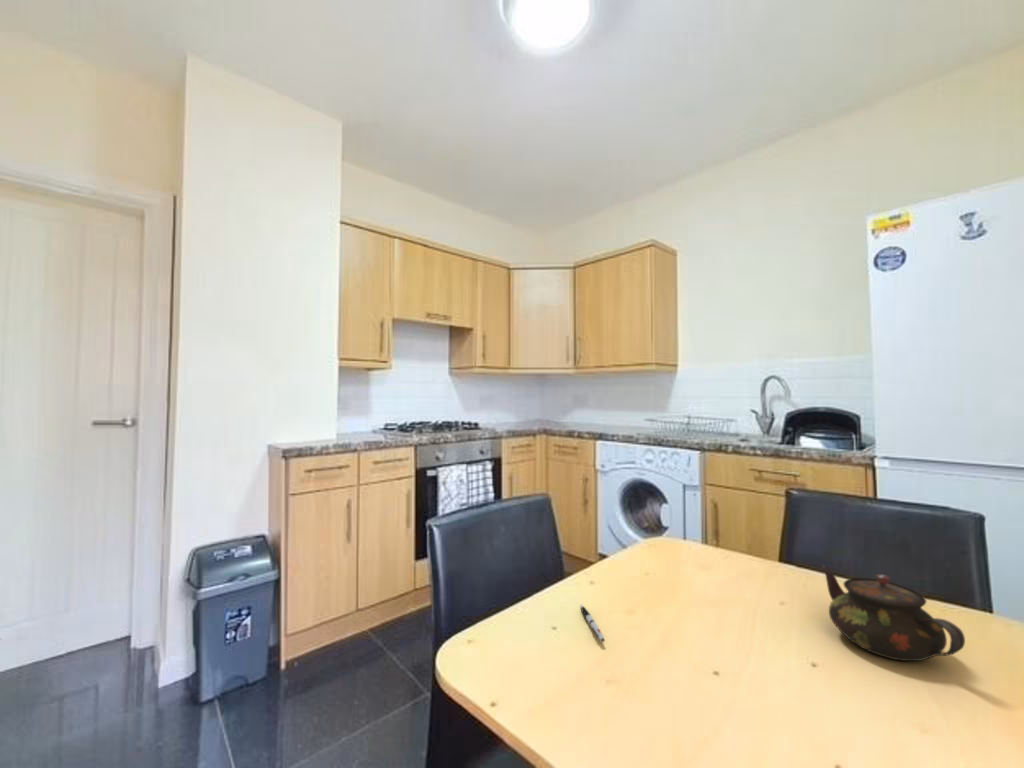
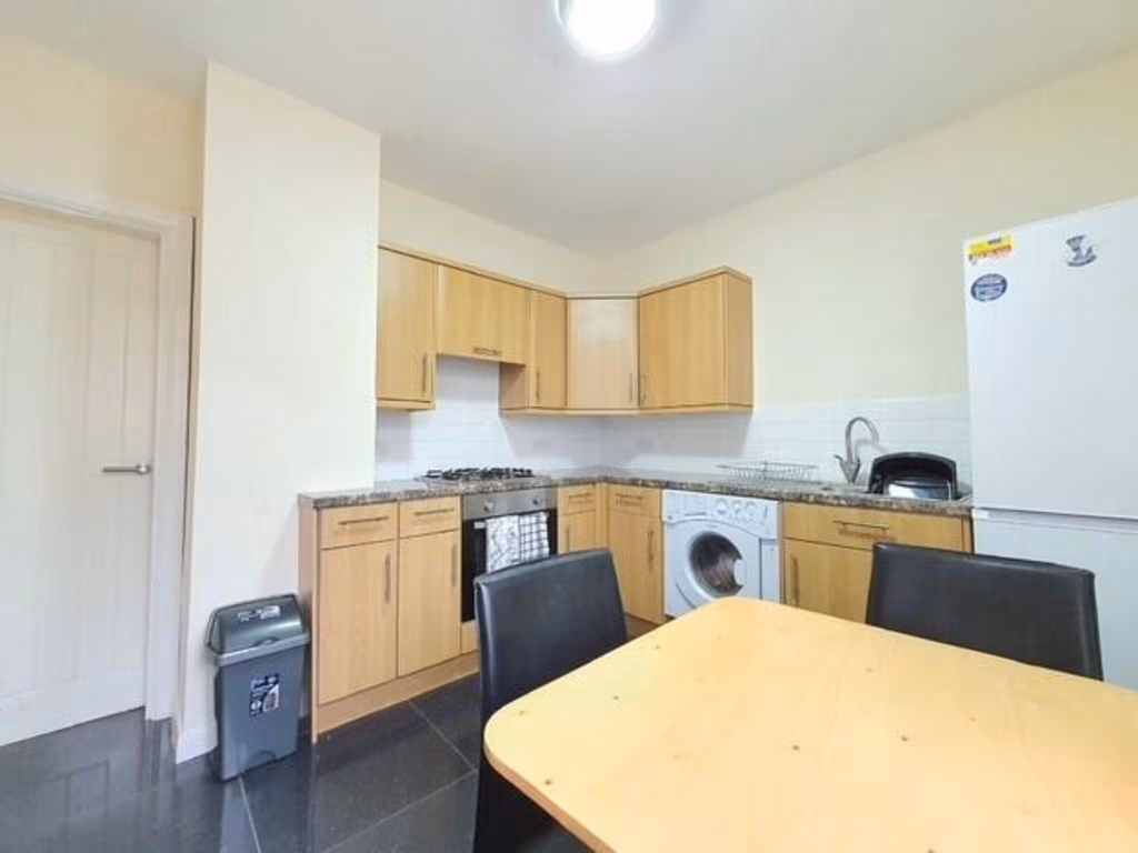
- pen [579,604,606,643]
- teapot [821,565,966,662]
